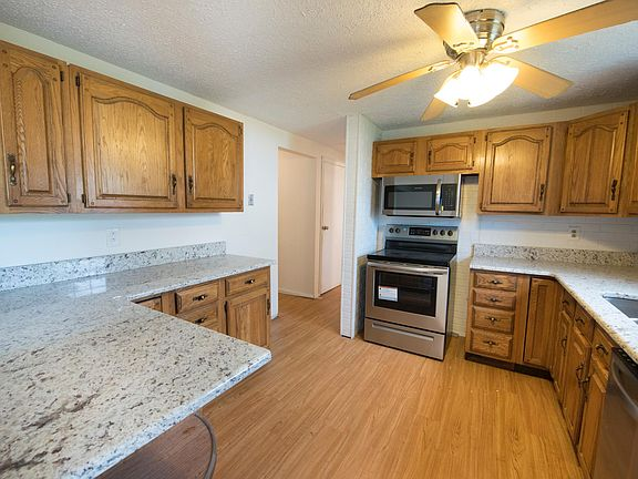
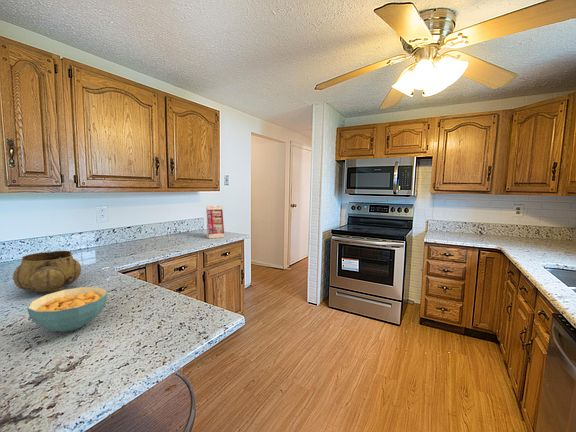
+ decorative bowl [12,250,82,294]
+ cereal bowl [26,286,108,333]
+ gift box [205,205,225,240]
